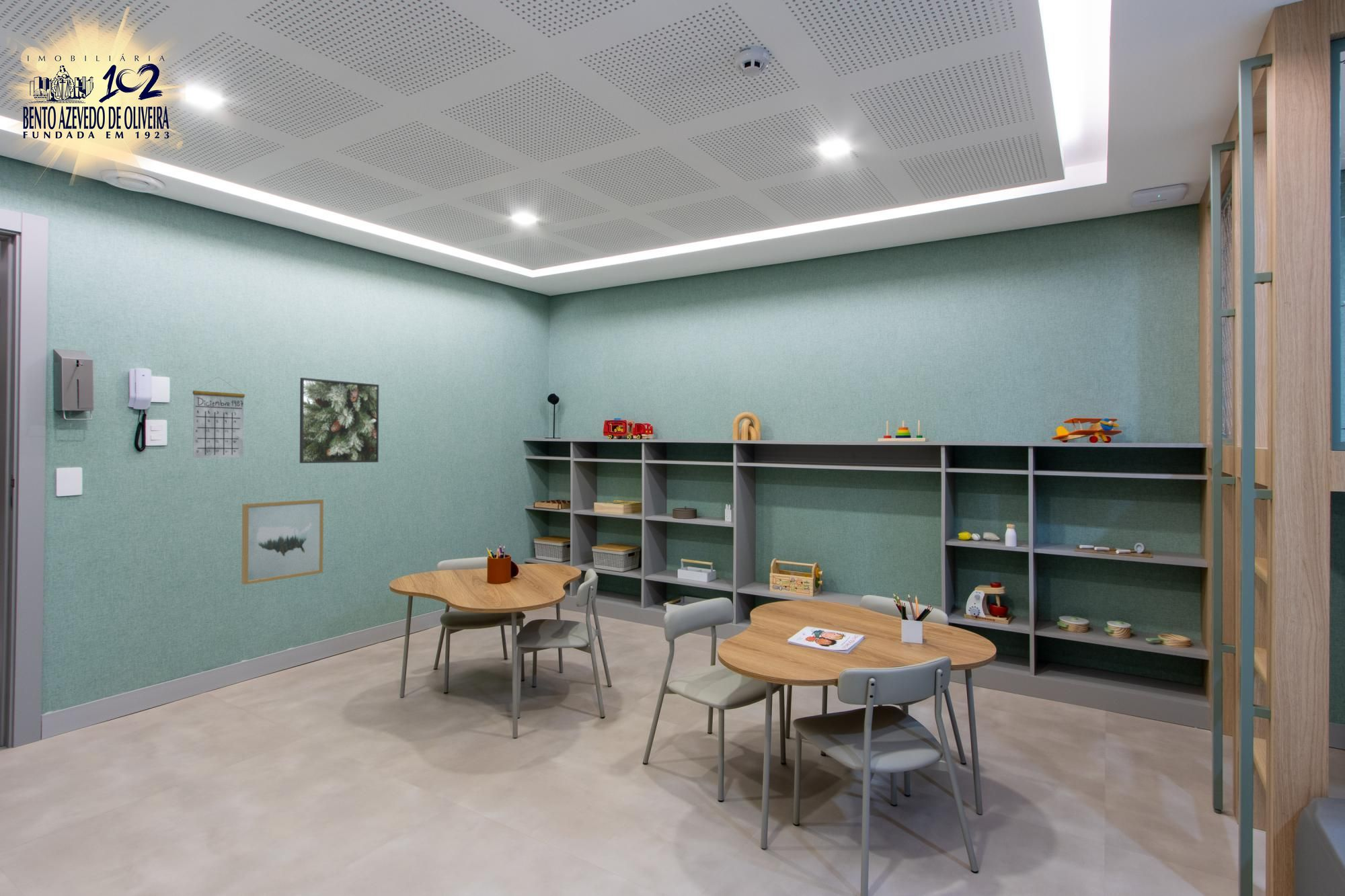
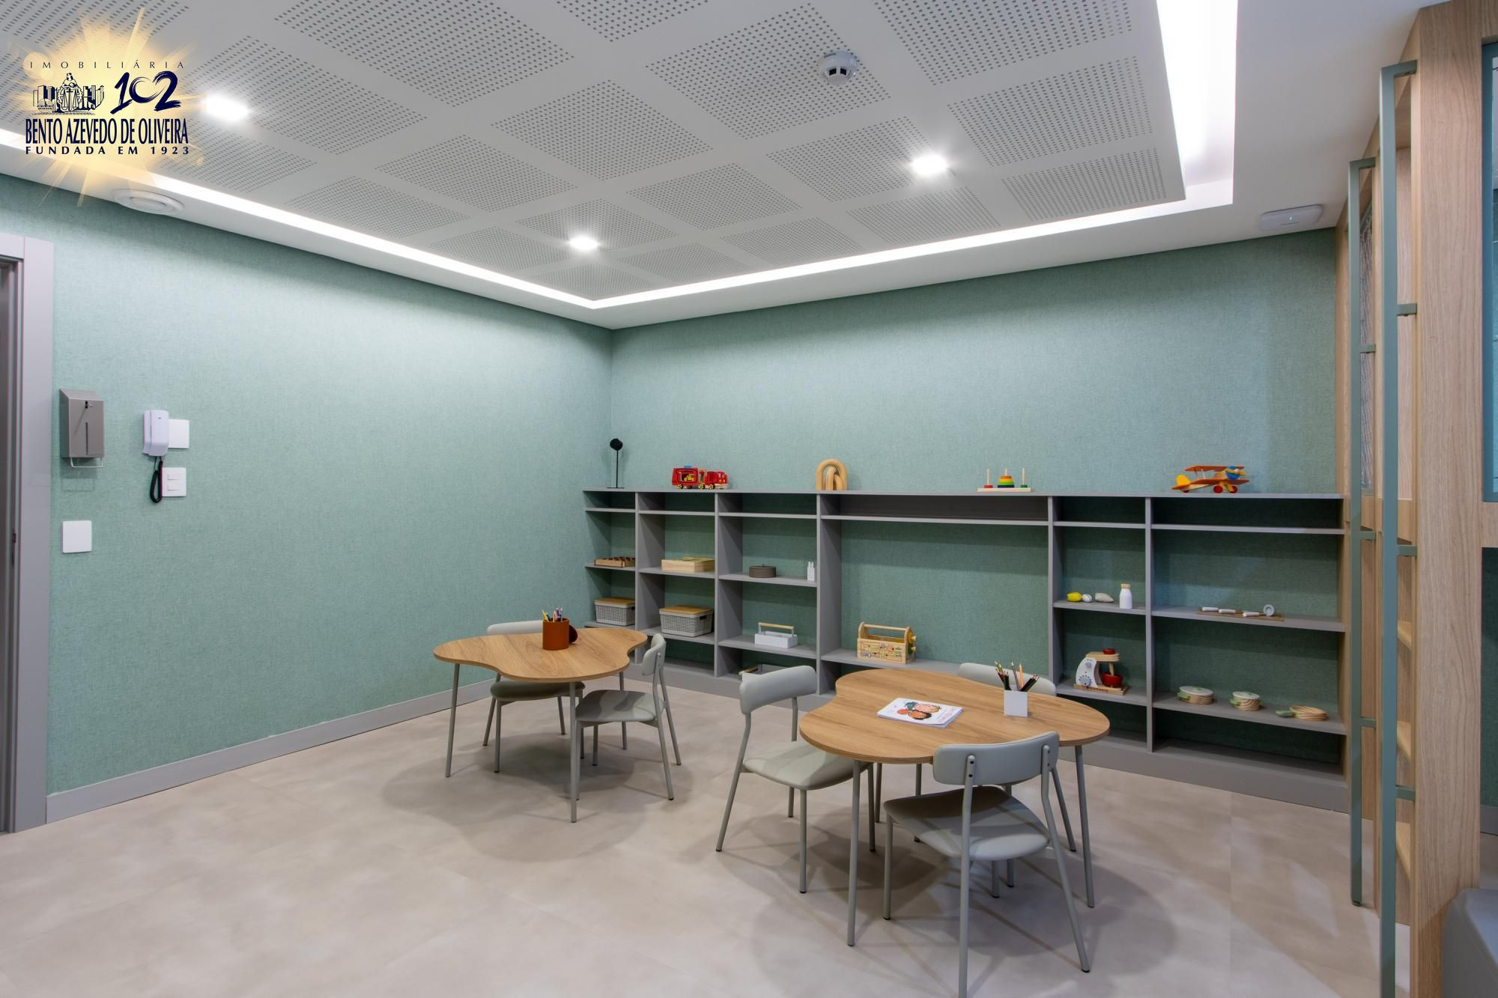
- calendar [192,376,245,458]
- wall art [241,499,324,585]
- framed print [299,377,379,464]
